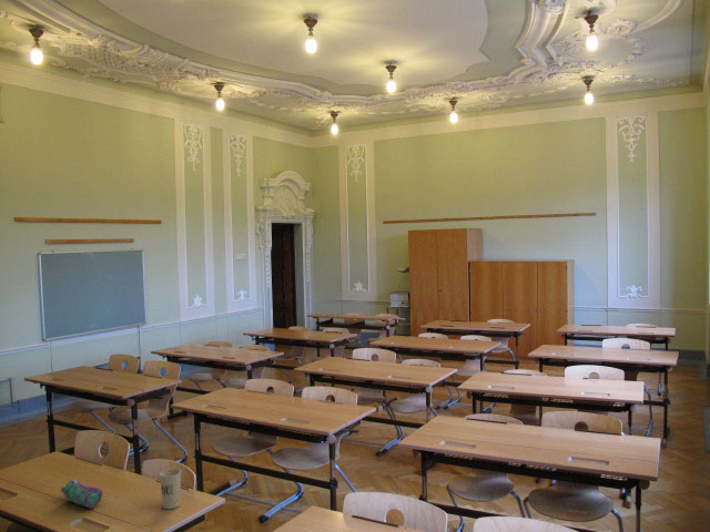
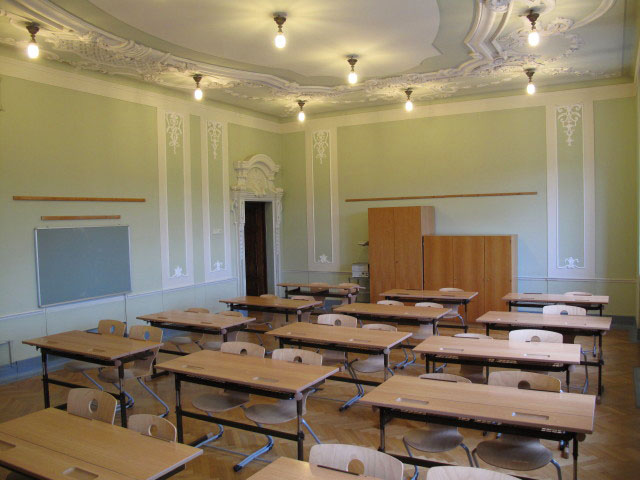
- cup [159,468,182,510]
- pencil case [60,478,103,509]
